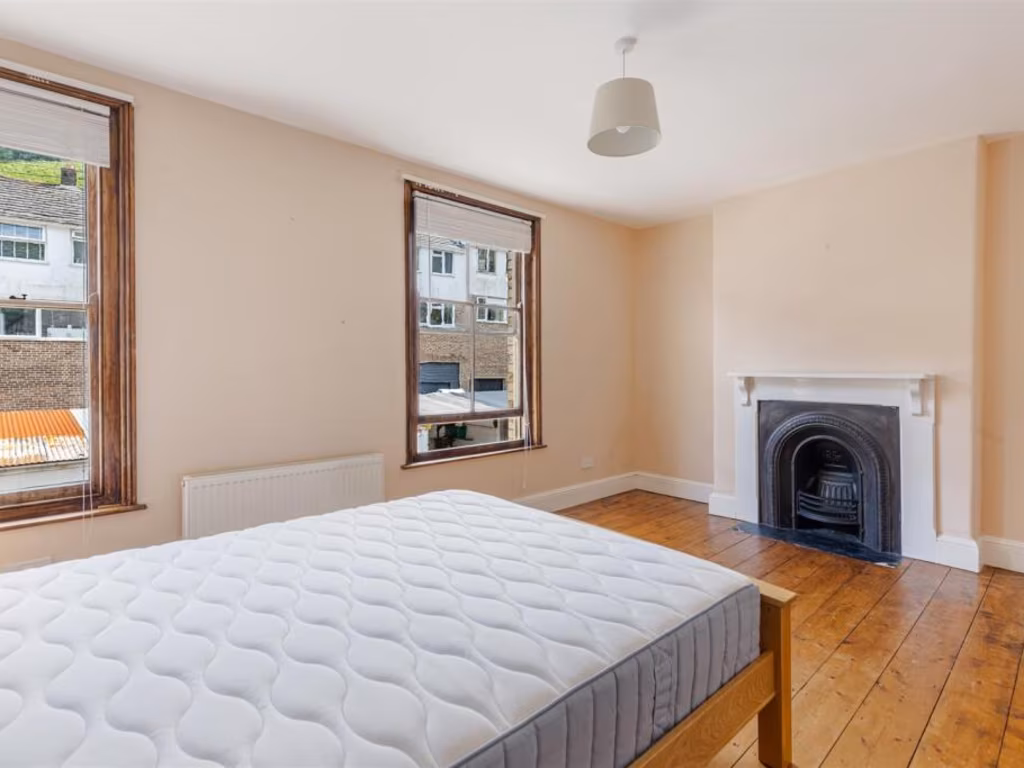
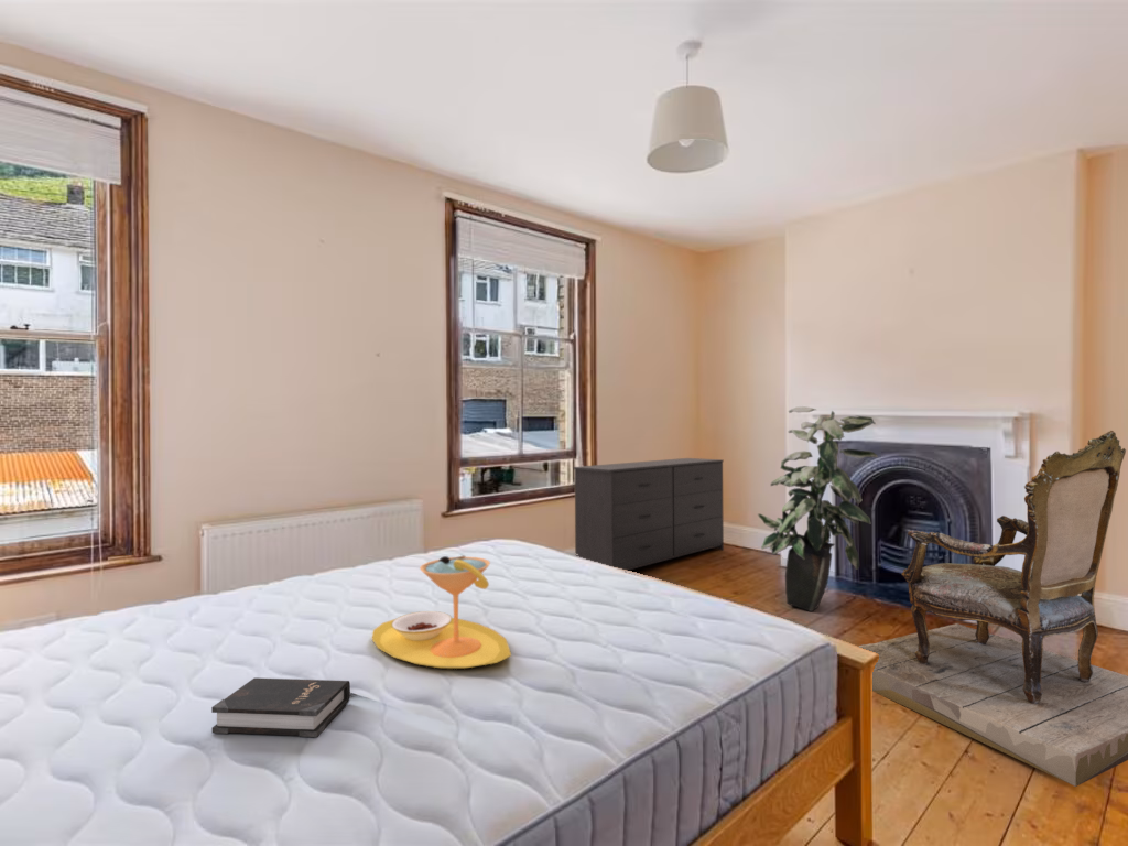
+ dresser [573,457,725,572]
+ armchair [858,430,1128,788]
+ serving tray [371,554,512,670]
+ indoor plant [757,405,879,612]
+ hardback book [210,676,351,738]
